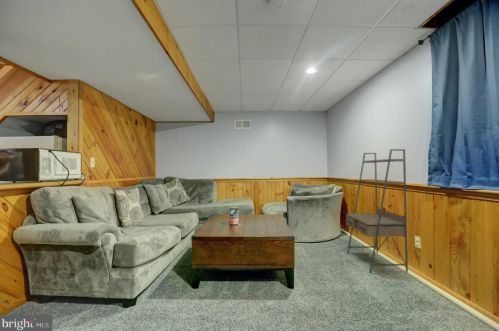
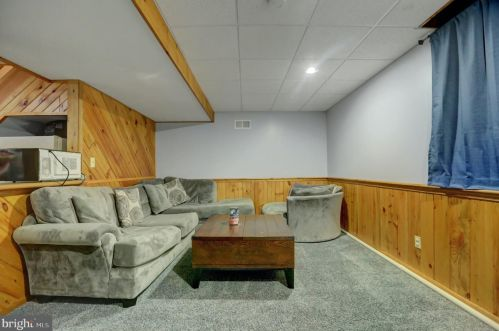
- shelving unit [345,148,409,274]
